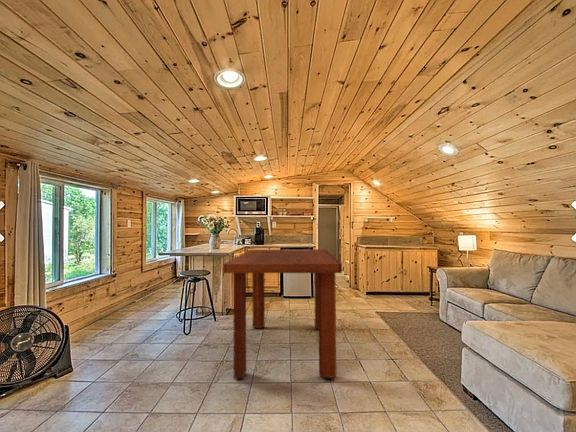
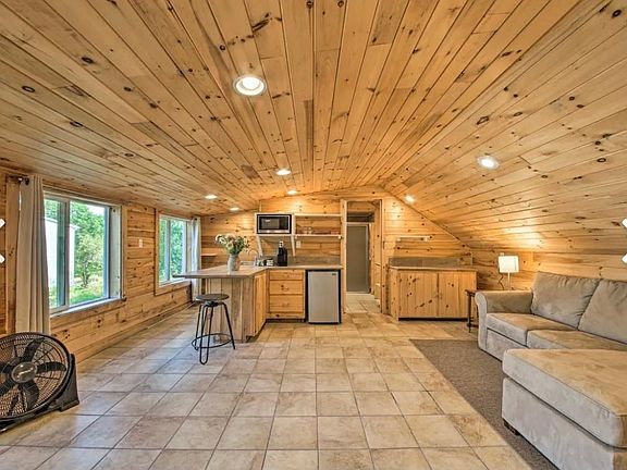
- dining table [222,248,343,380]
